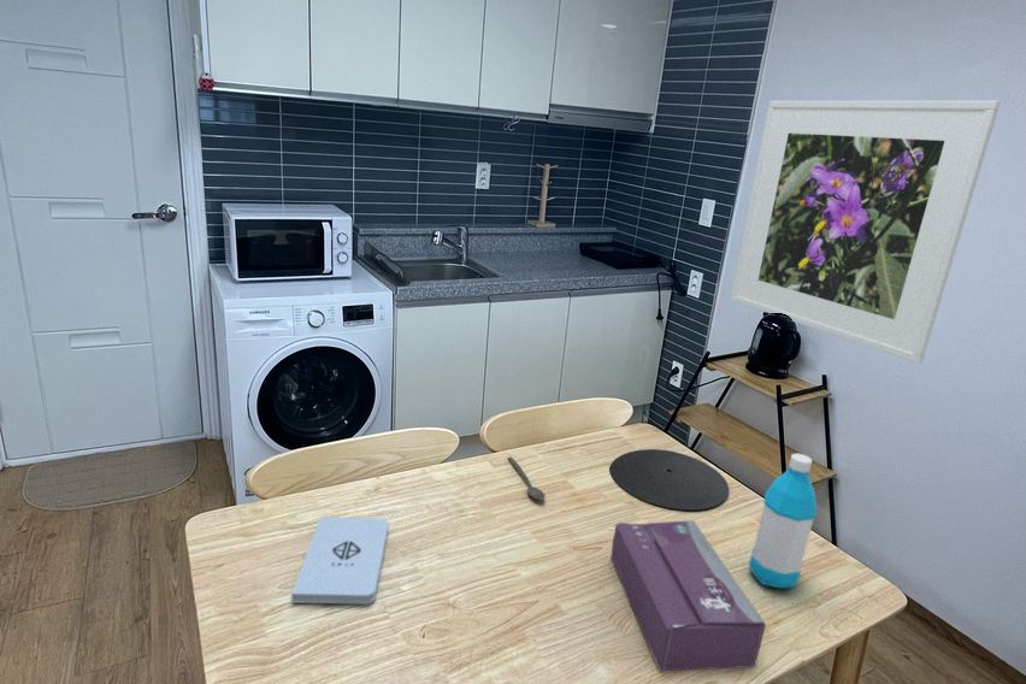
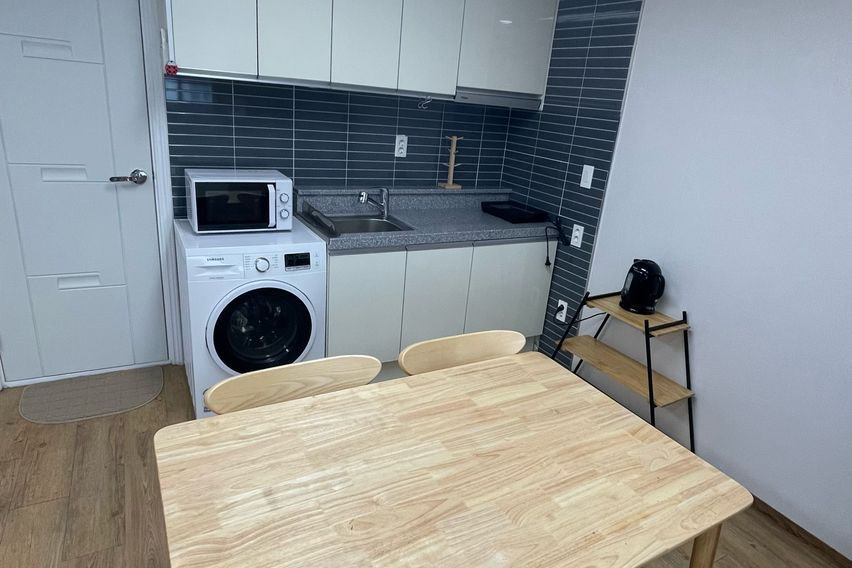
- spoon [506,456,547,501]
- water bottle [748,453,818,589]
- tissue box [609,519,767,672]
- notepad [290,515,389,605]
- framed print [730,100,1002,364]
- plate [608,448,730,511]
